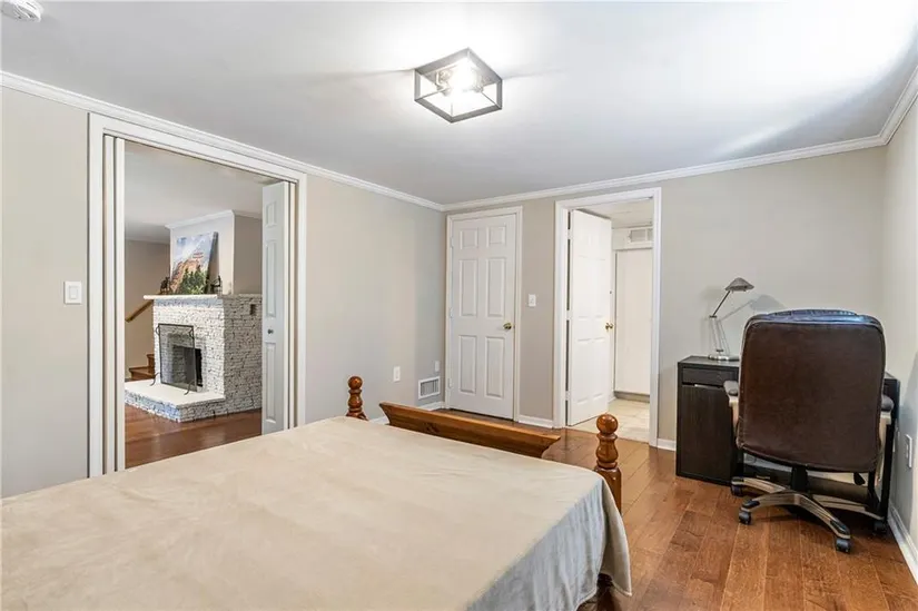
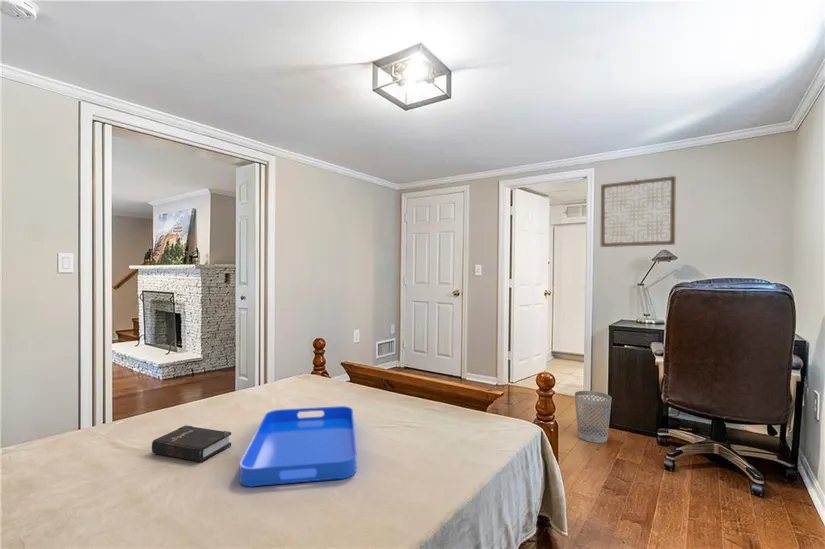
+ wall art [600,175,677,248]
+ wastebasket [574,390,612,444]
+ serving tray [239,405,357,488]
+ hardback book [151,424,232,463]
